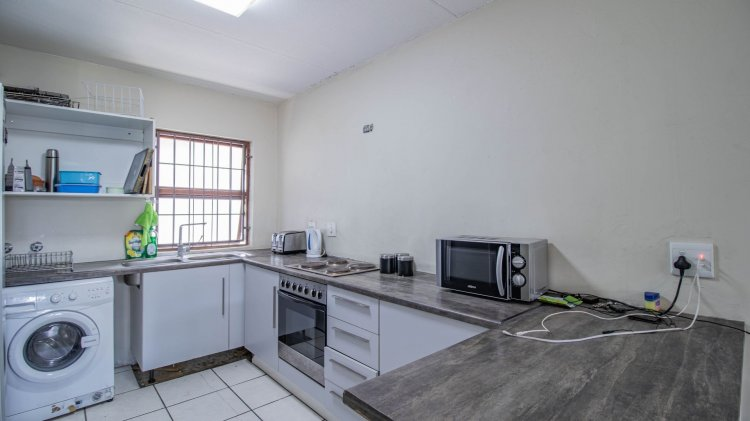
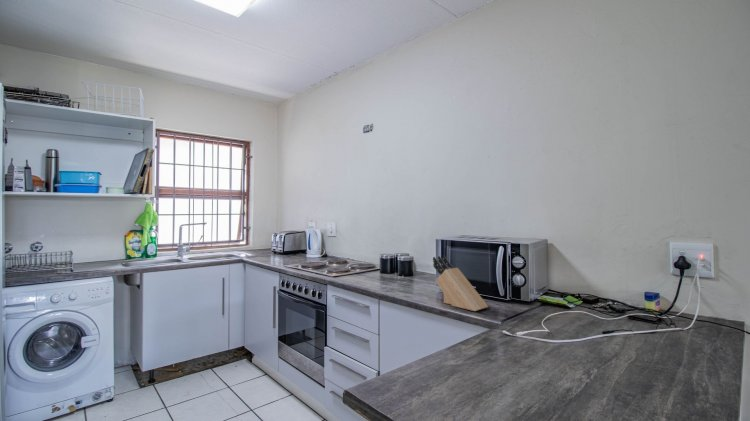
+ knife block [432,254,489,312]
